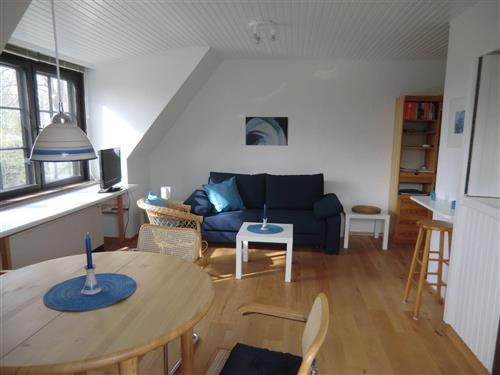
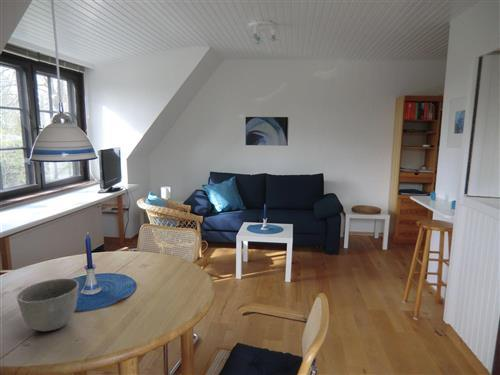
+ bowl [16,278,80,332]
